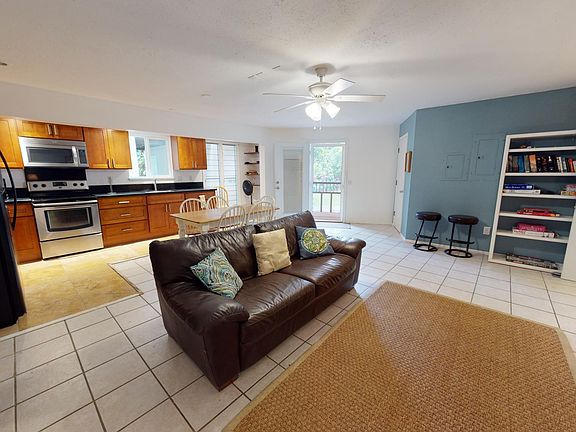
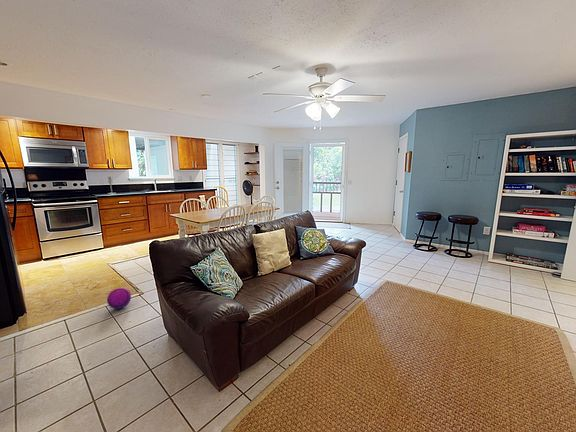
+ ball [106,287,132,310]
